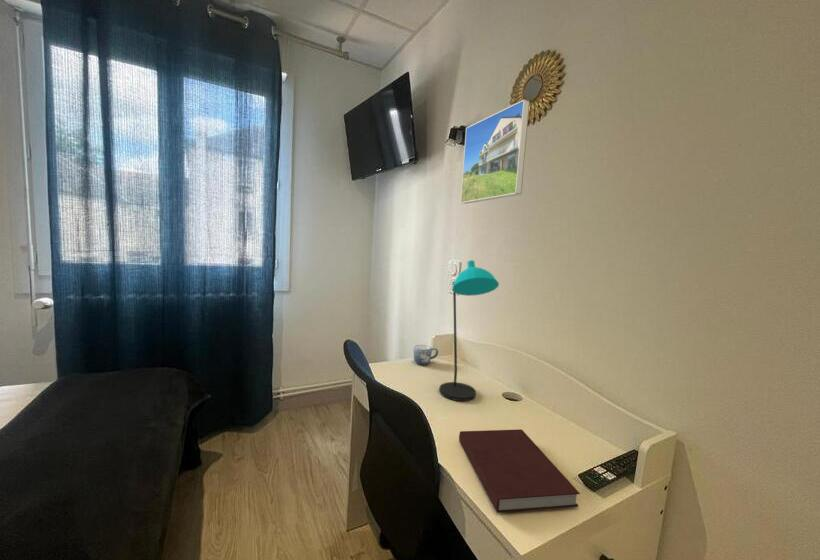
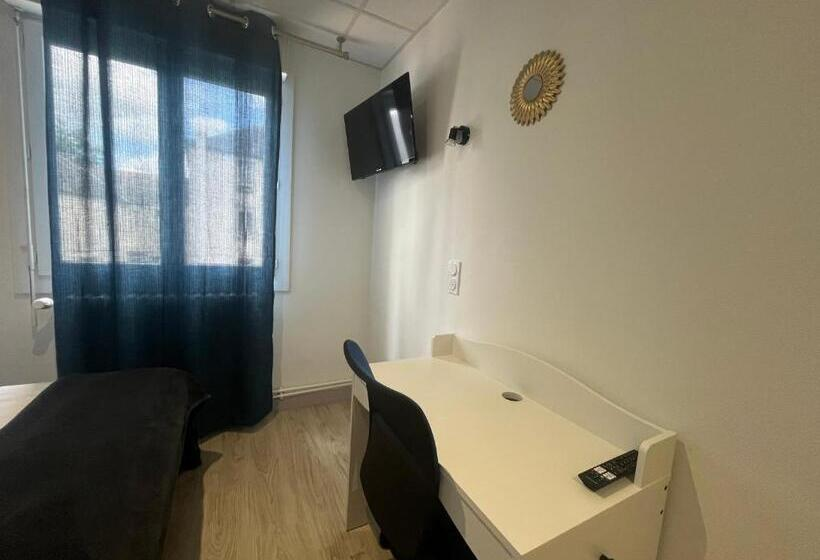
- notebook [458,428,581,514]
- desk lamp [438,259,500,402]
- mug [413,344,439,366]
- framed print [460,98,531,205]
